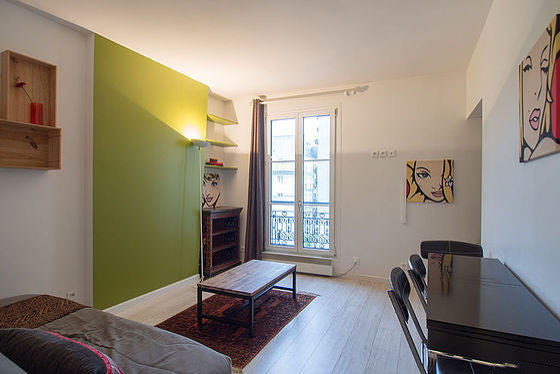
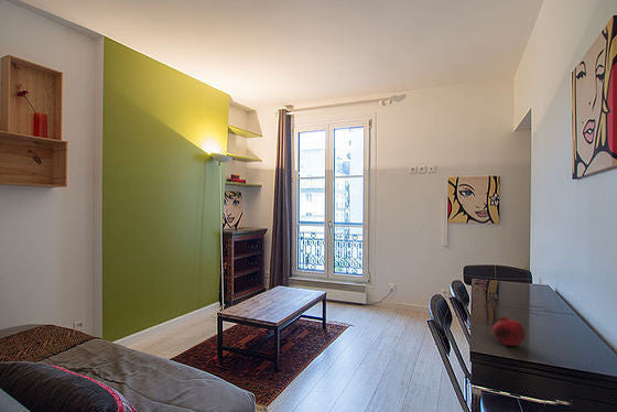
+ fruit [491,315,526,346]
